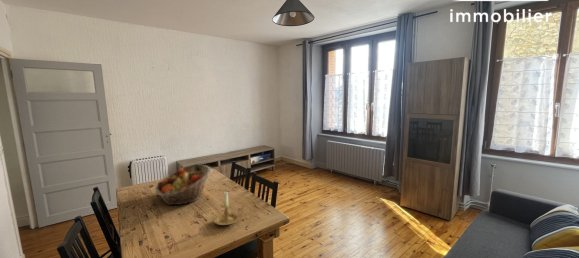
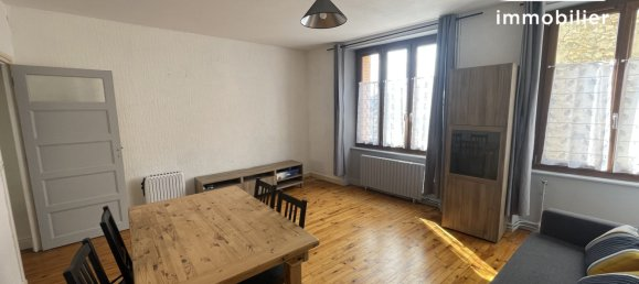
- fruit basket [154,163,212,206]
- candle holder [213,190,245,226]
